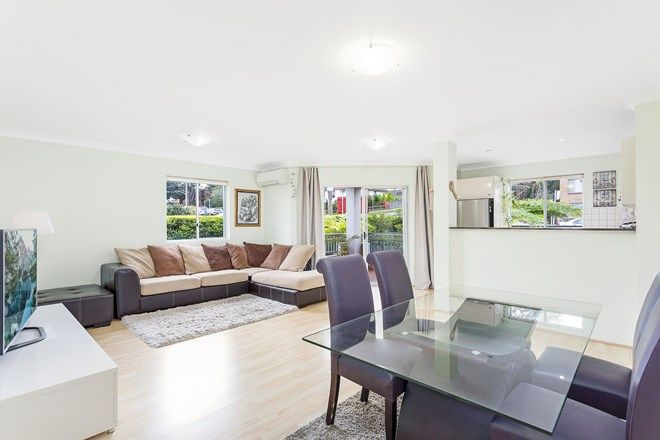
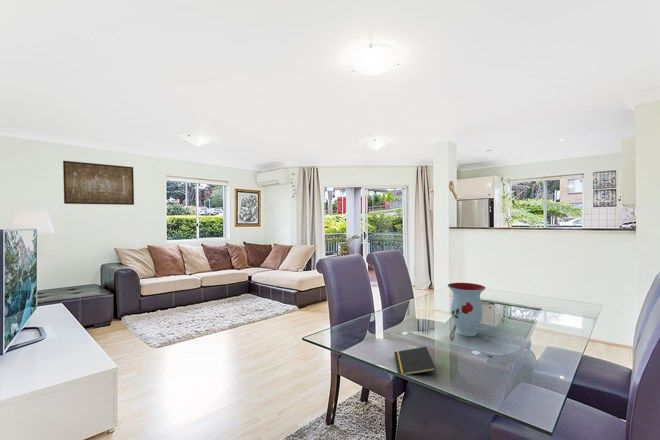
+ wall art [62,160,135,206]
+ notepad [393,346,437,376]
+ vase [446,282,487,337]
